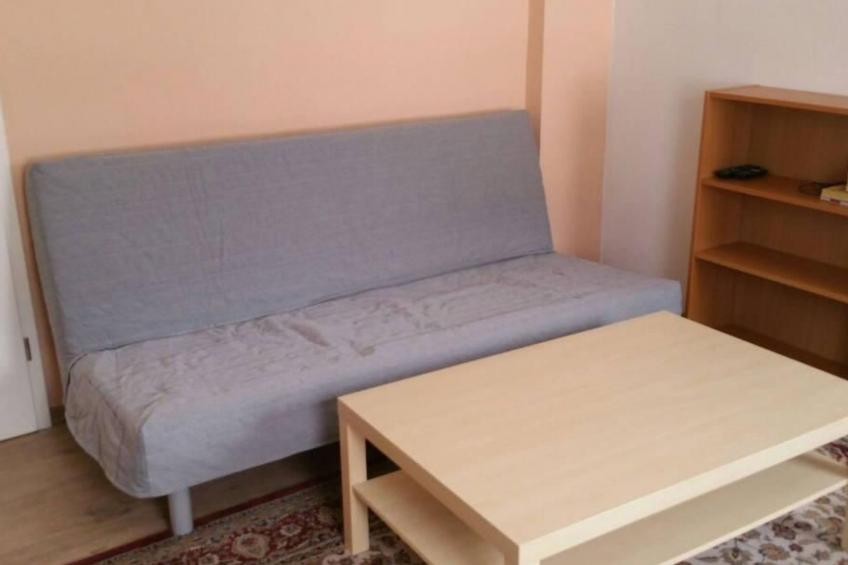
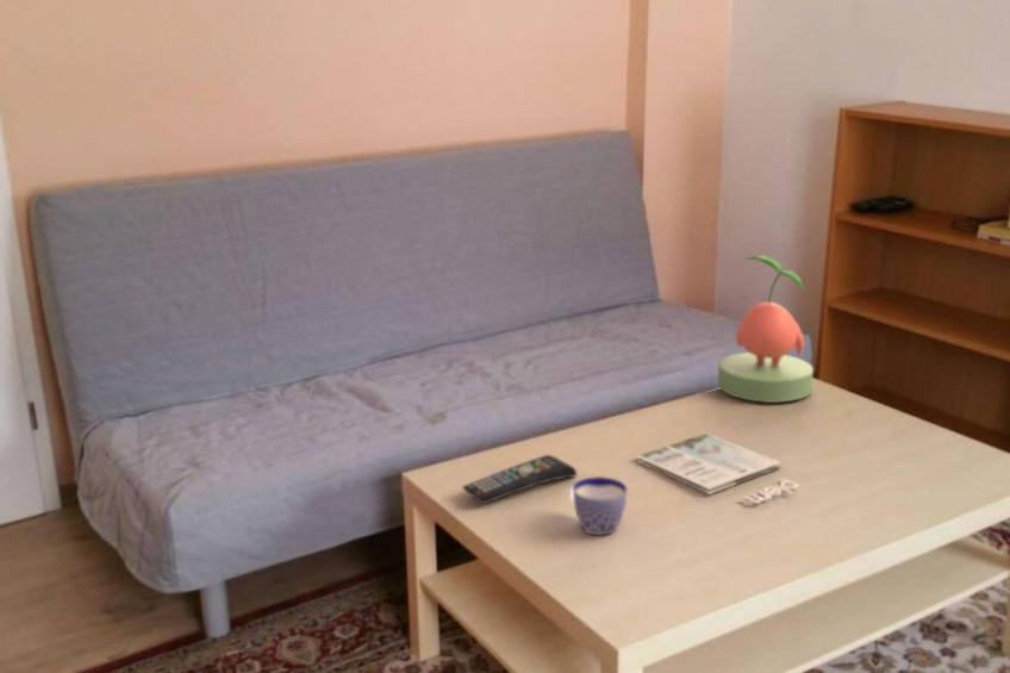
+ cup [569,475,629,536]
+ magazine [636,432,800,505]
+ plant [717,255,815,404]
+ remote control [461,454,578,505]
